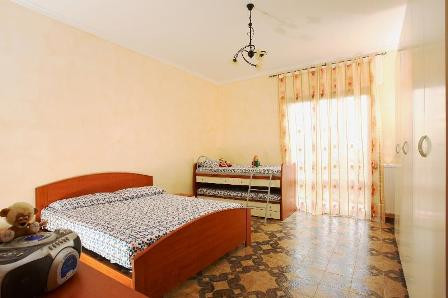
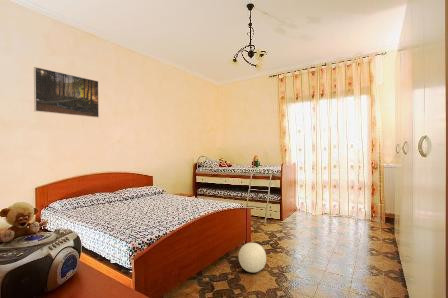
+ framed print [33,66,100,119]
+ ball [238,242,267,274]
